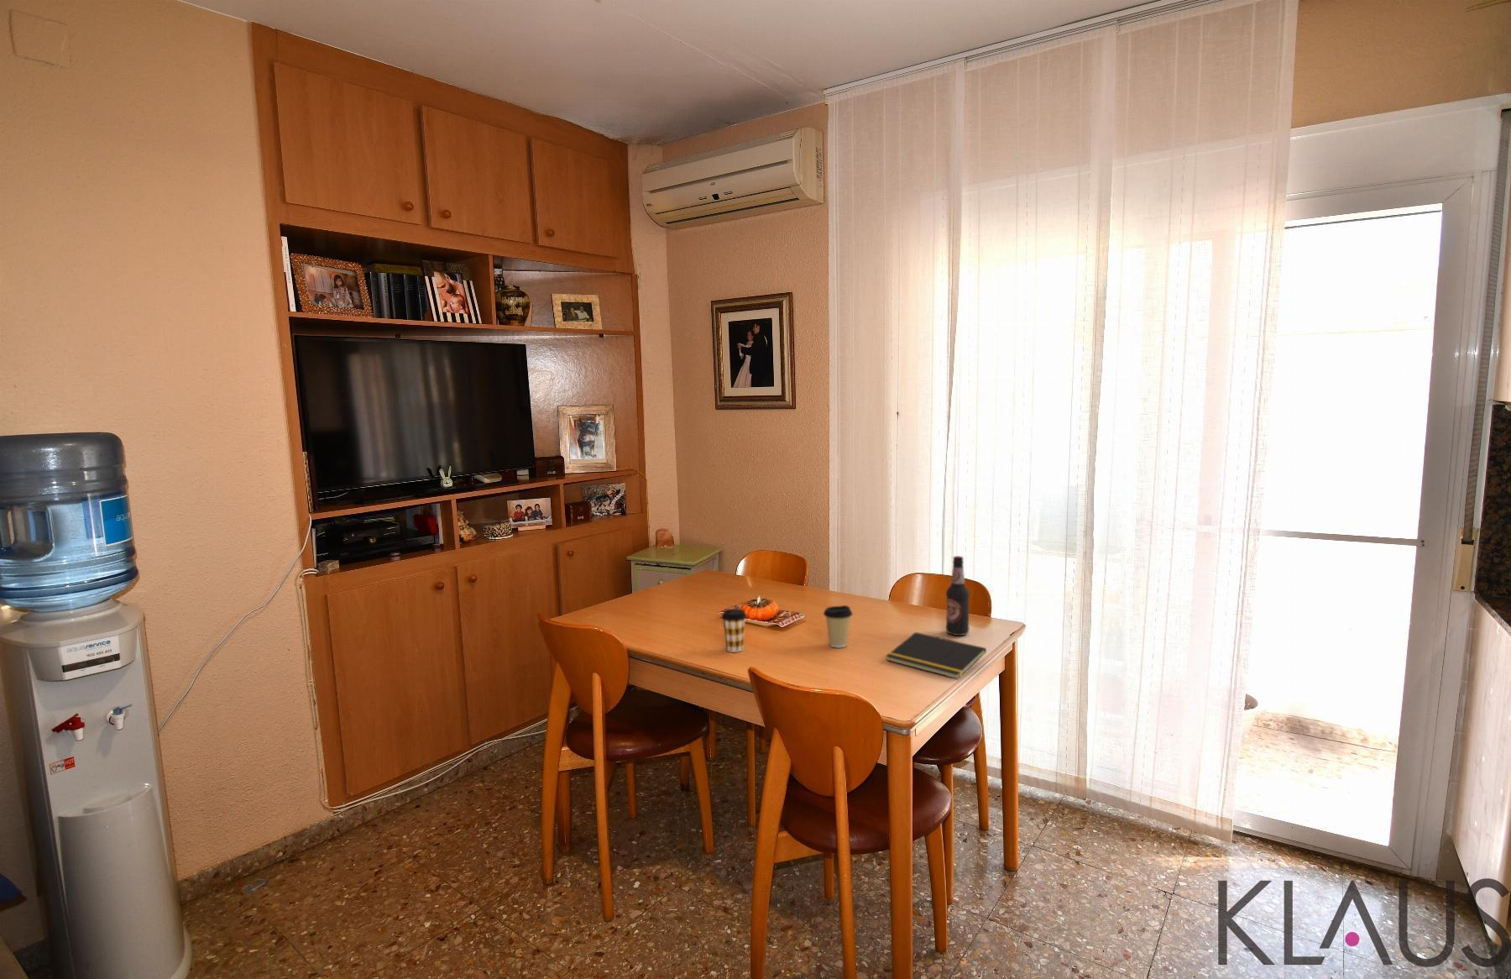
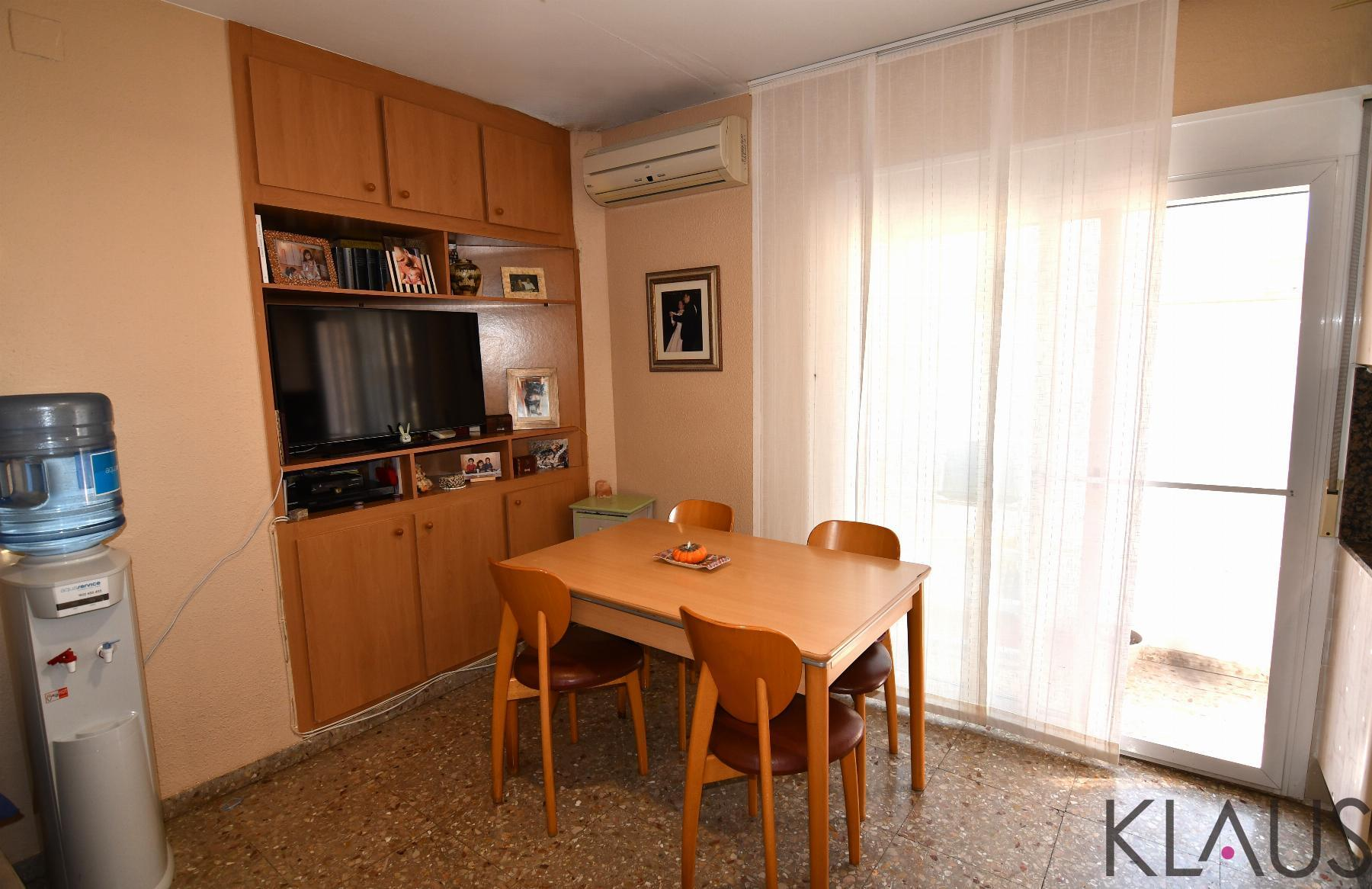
- coffee cup [721,608,747,653]
- coffee cup [823,605,854,649]
- notepad [884,631,987,681]
- bottle [945,555,970,637]
